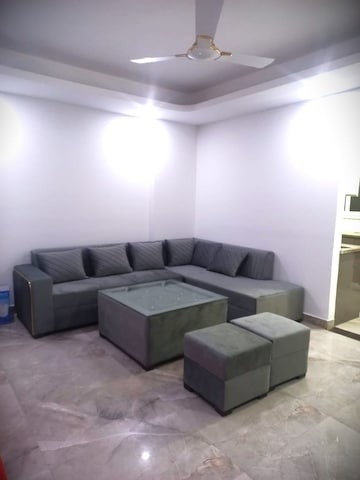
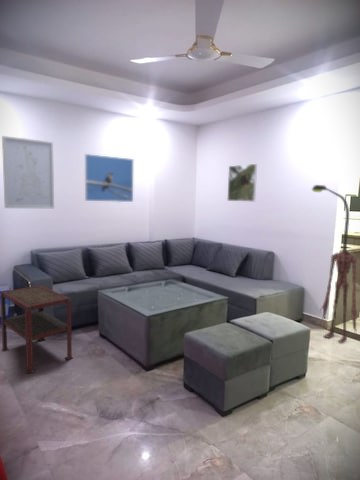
+ side table [0,284,74,375]
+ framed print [226,163,258,203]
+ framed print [84,153,135,203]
+ floor lamp [311,184,358,345]
+ wall art [1,135,55,209]
